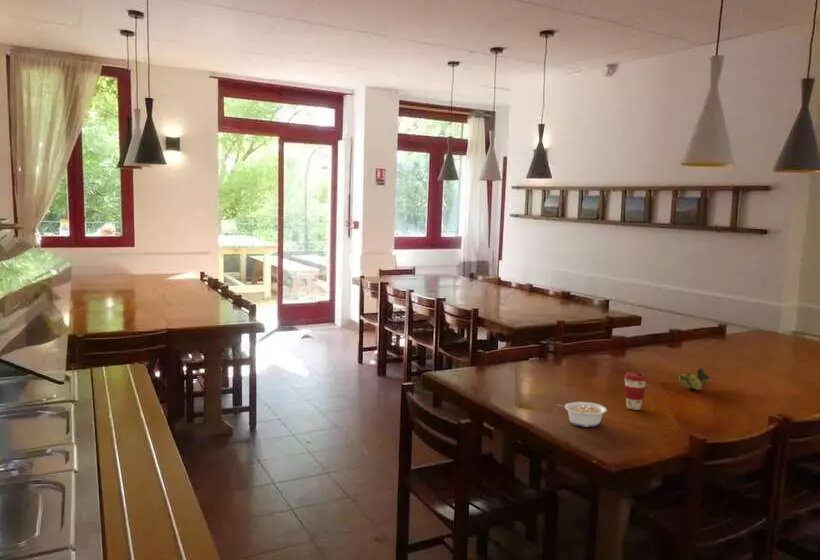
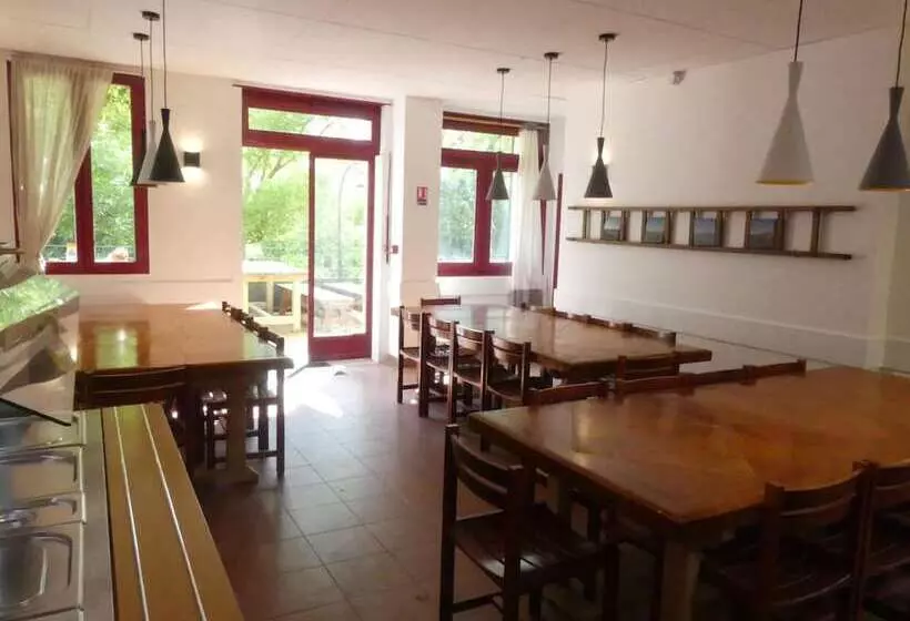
- legume [556,401,608,428]
- coffee cup [623,371,648,411]
- banana [678,366,714,391]
